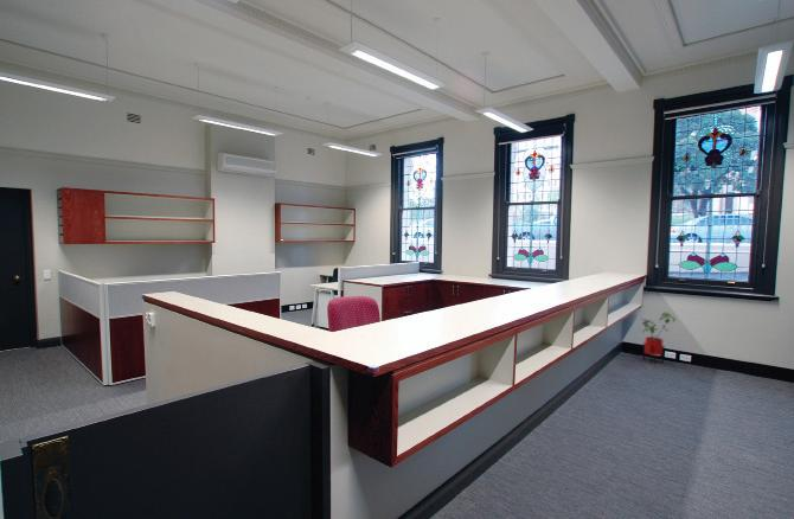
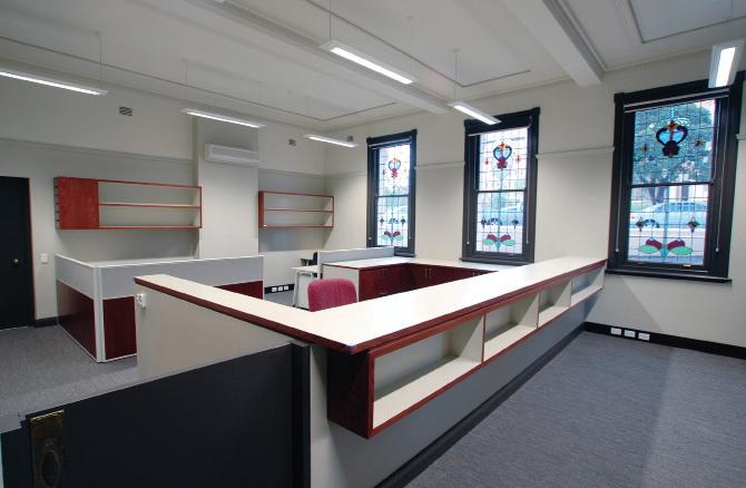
- house plant [639,310,679,364]
